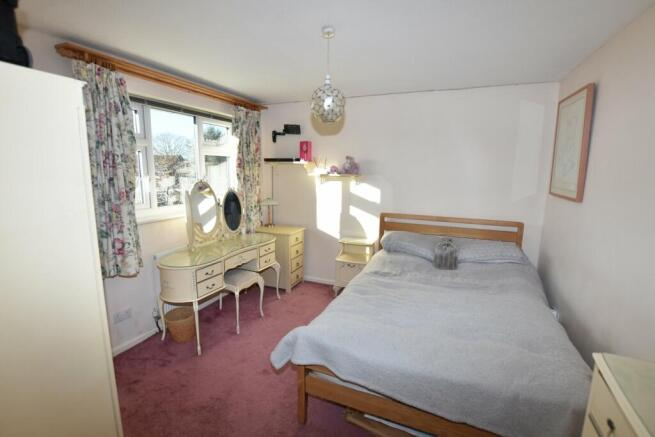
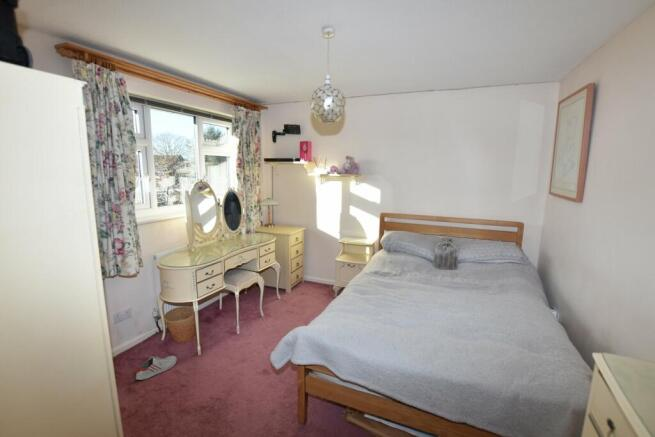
+ shoe [135,355,178,381]
